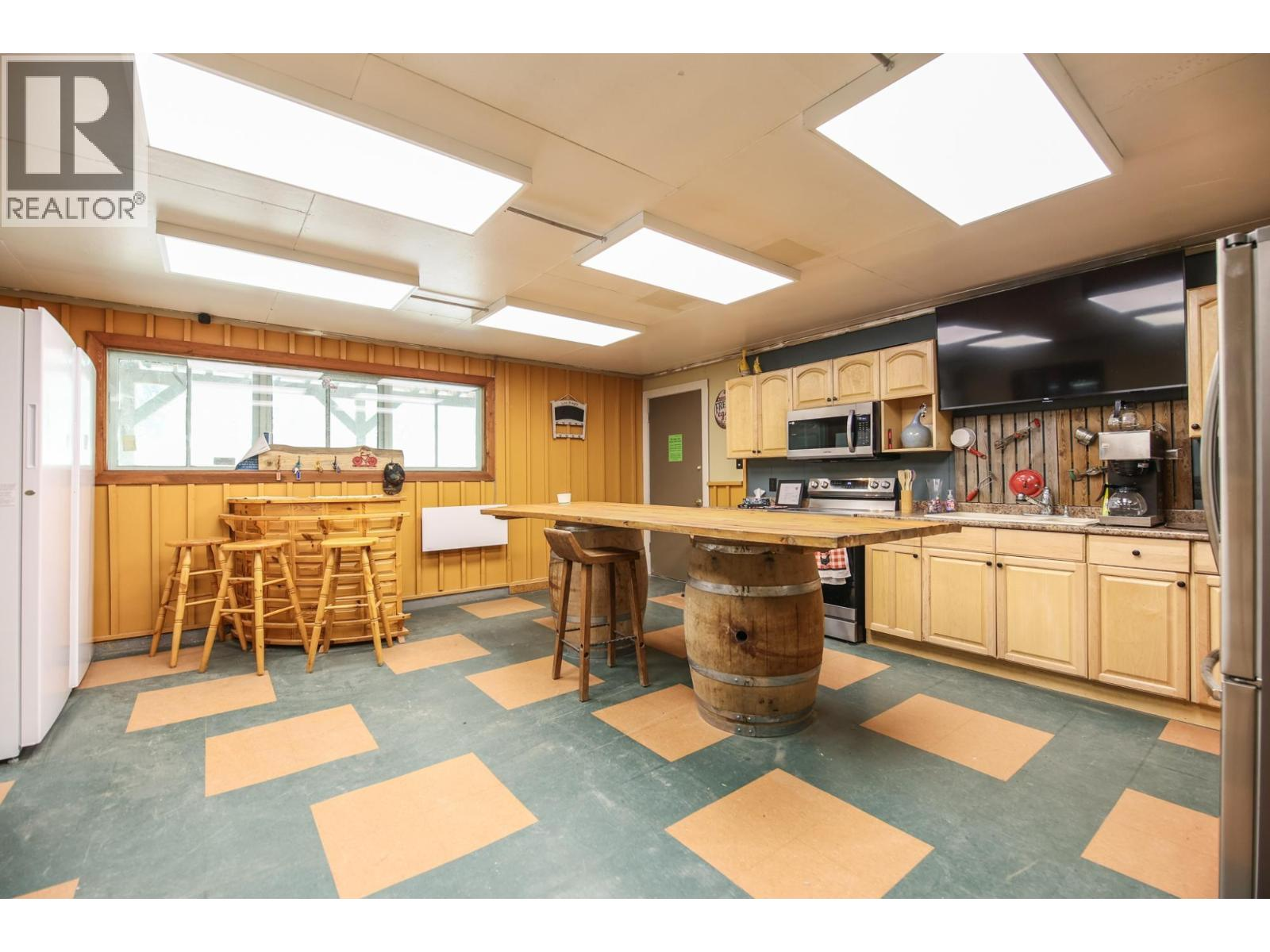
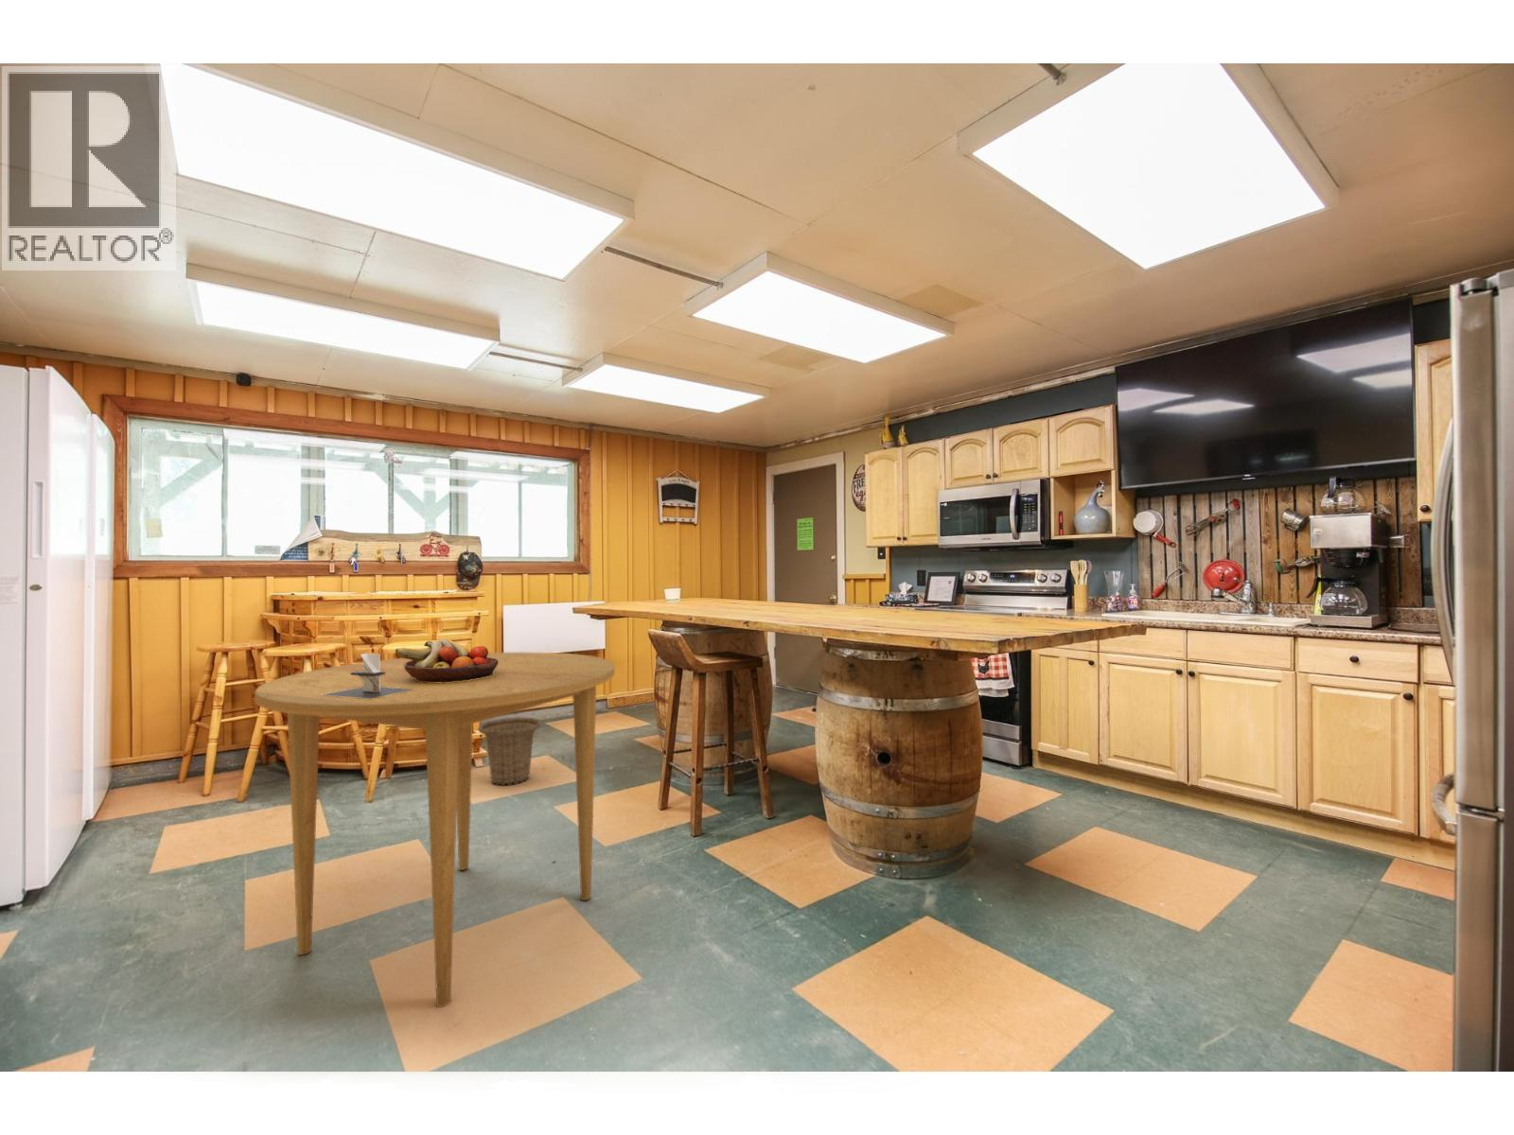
+ dining table [254,652,616,1009]
+ basket [477,717,542,786]
+ fruit bowl [395,639,498,682]
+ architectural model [321,652,414,699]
